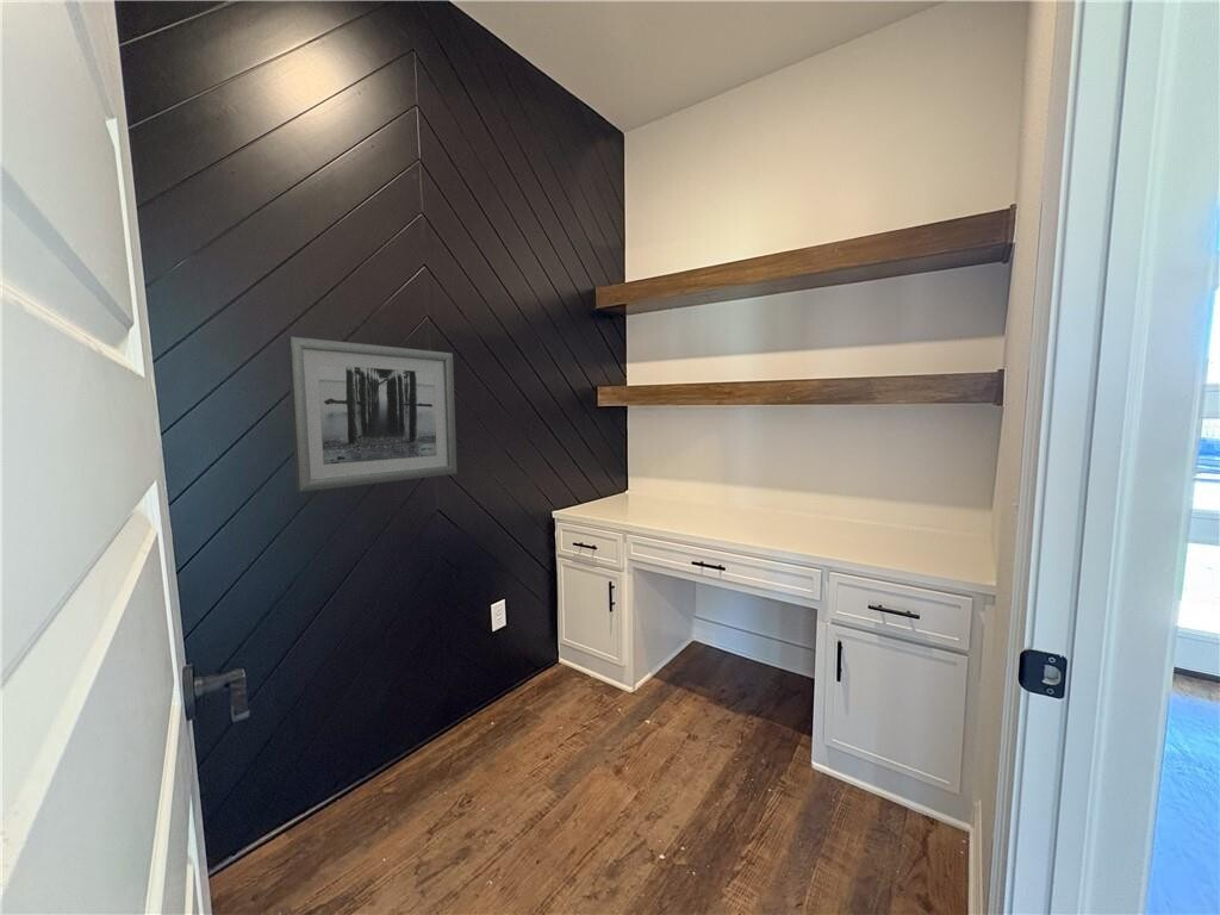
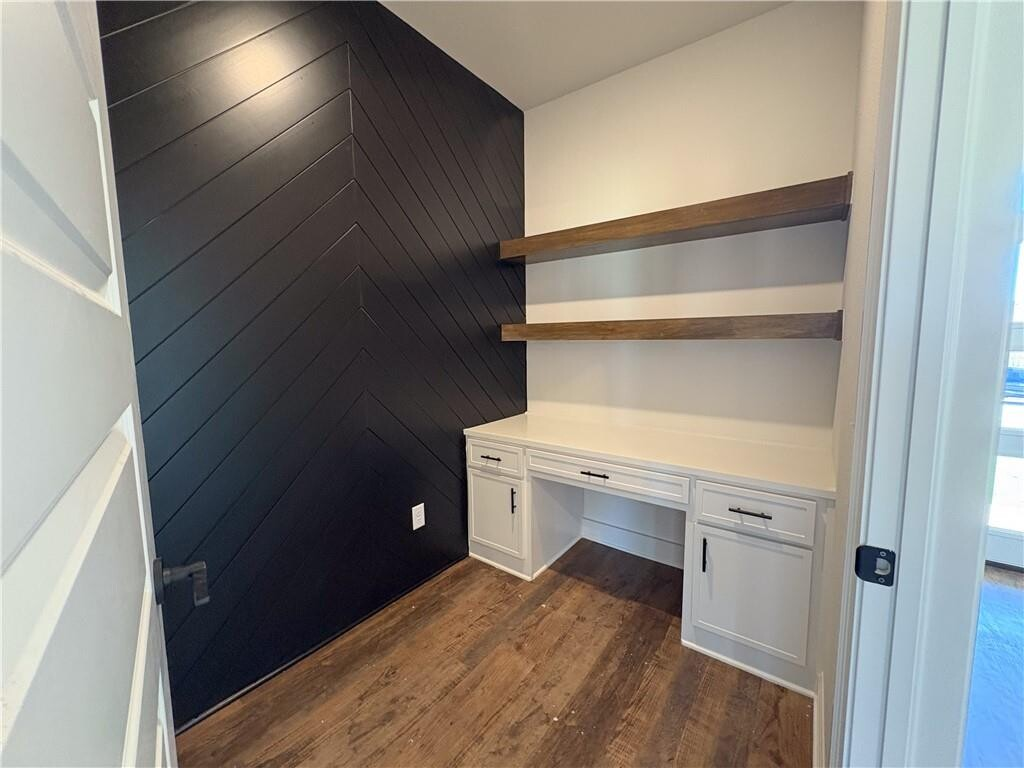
- wall art [286,336,458,493]
